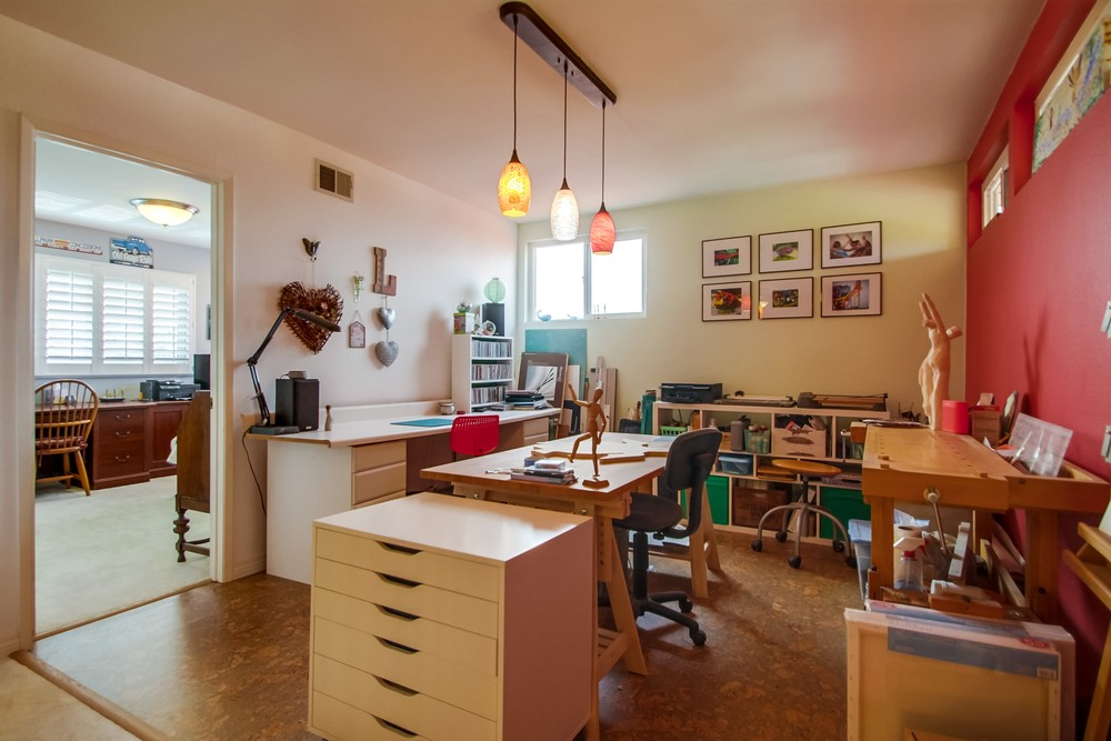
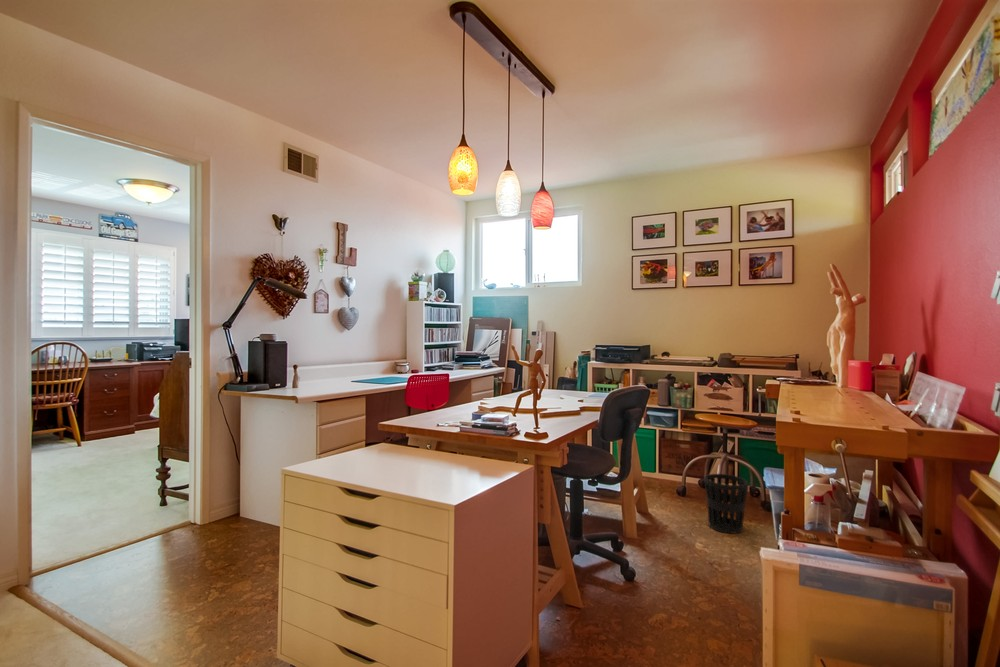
+ wastebasket [703,473,749,535]
